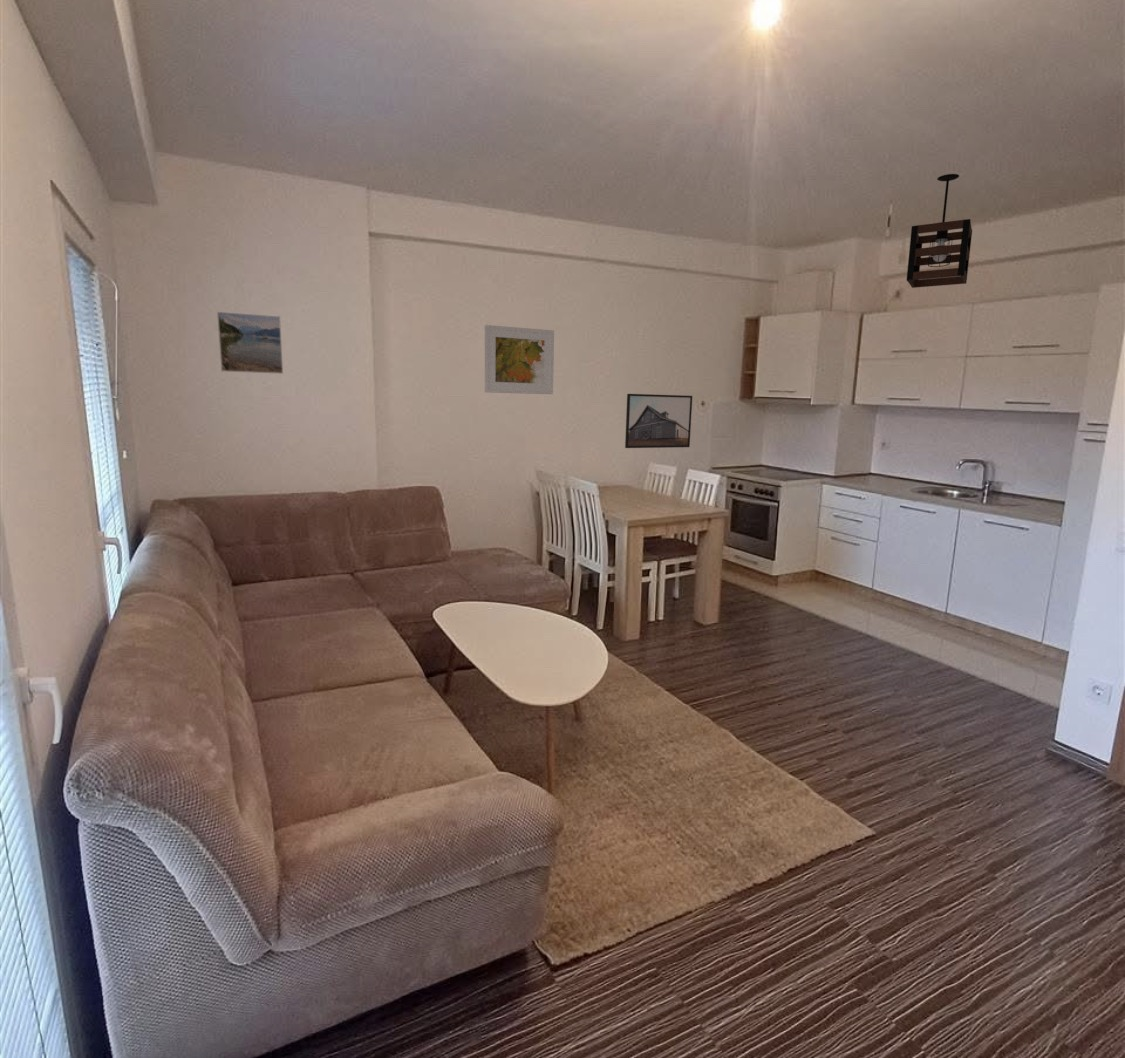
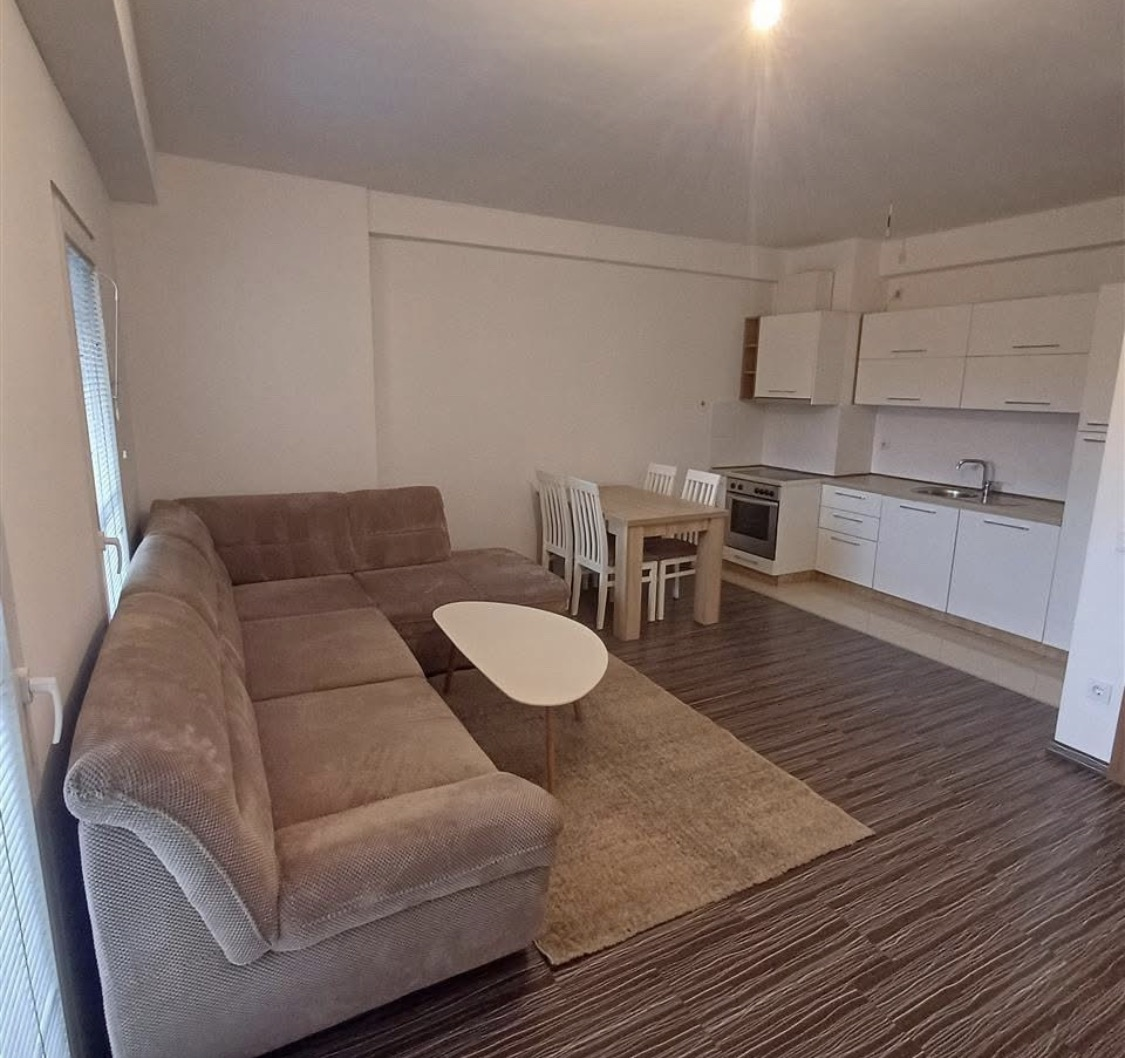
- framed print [484,324,555,395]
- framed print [216,311,284,375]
- pendant light [906,173,973,289]
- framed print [624,393,693,449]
